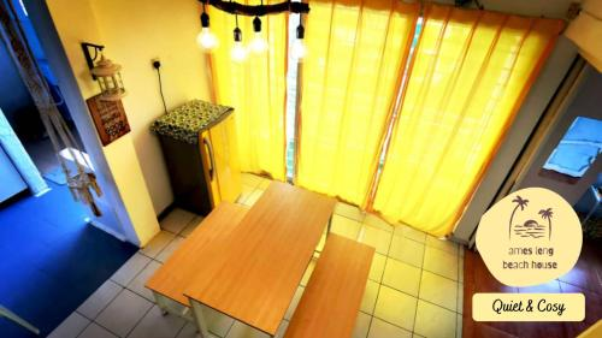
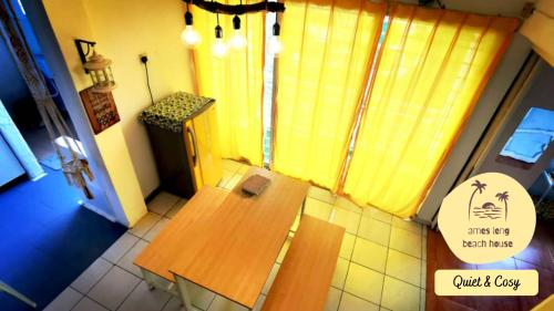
+ notebook [240,173,273,197]
